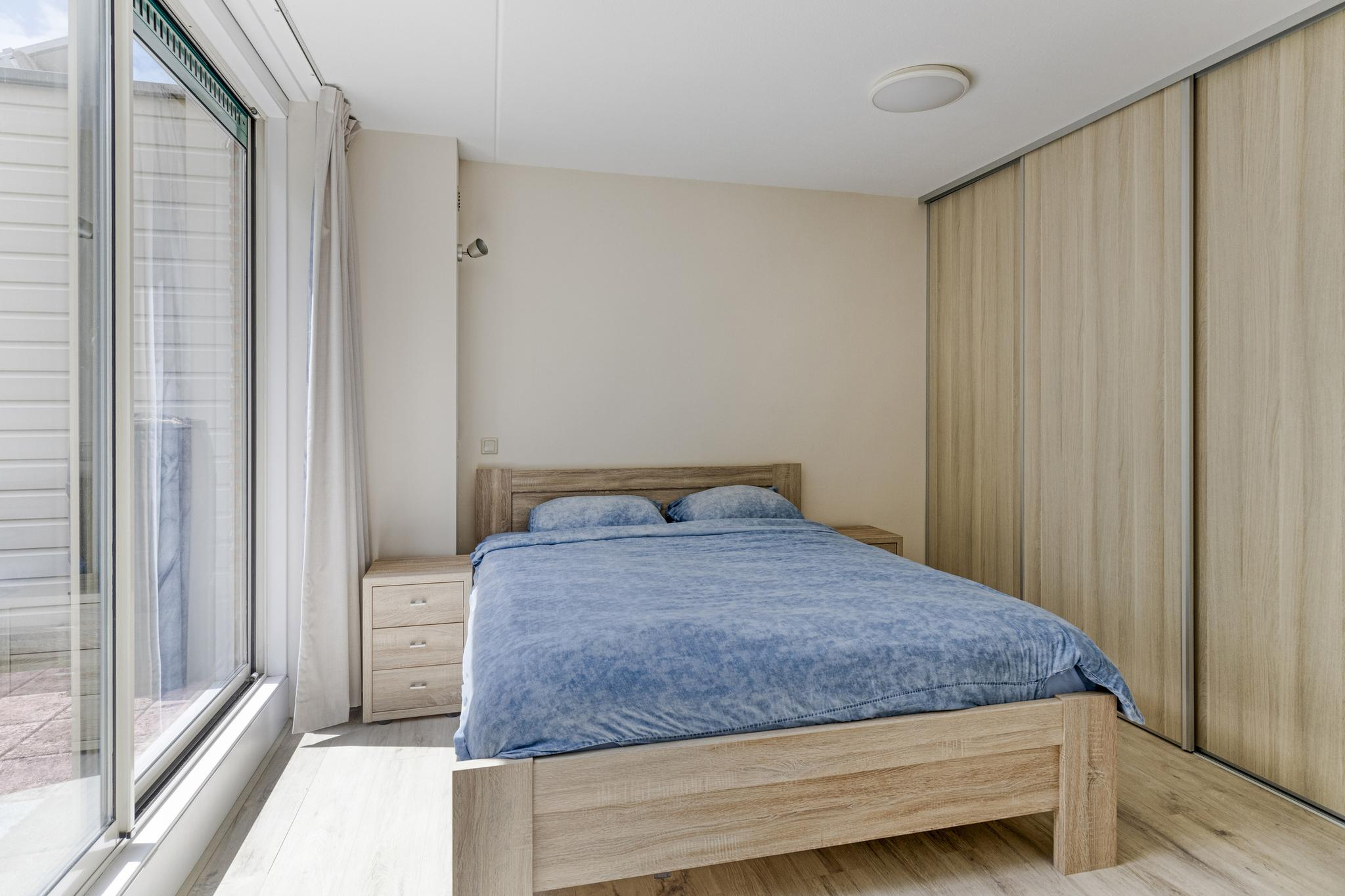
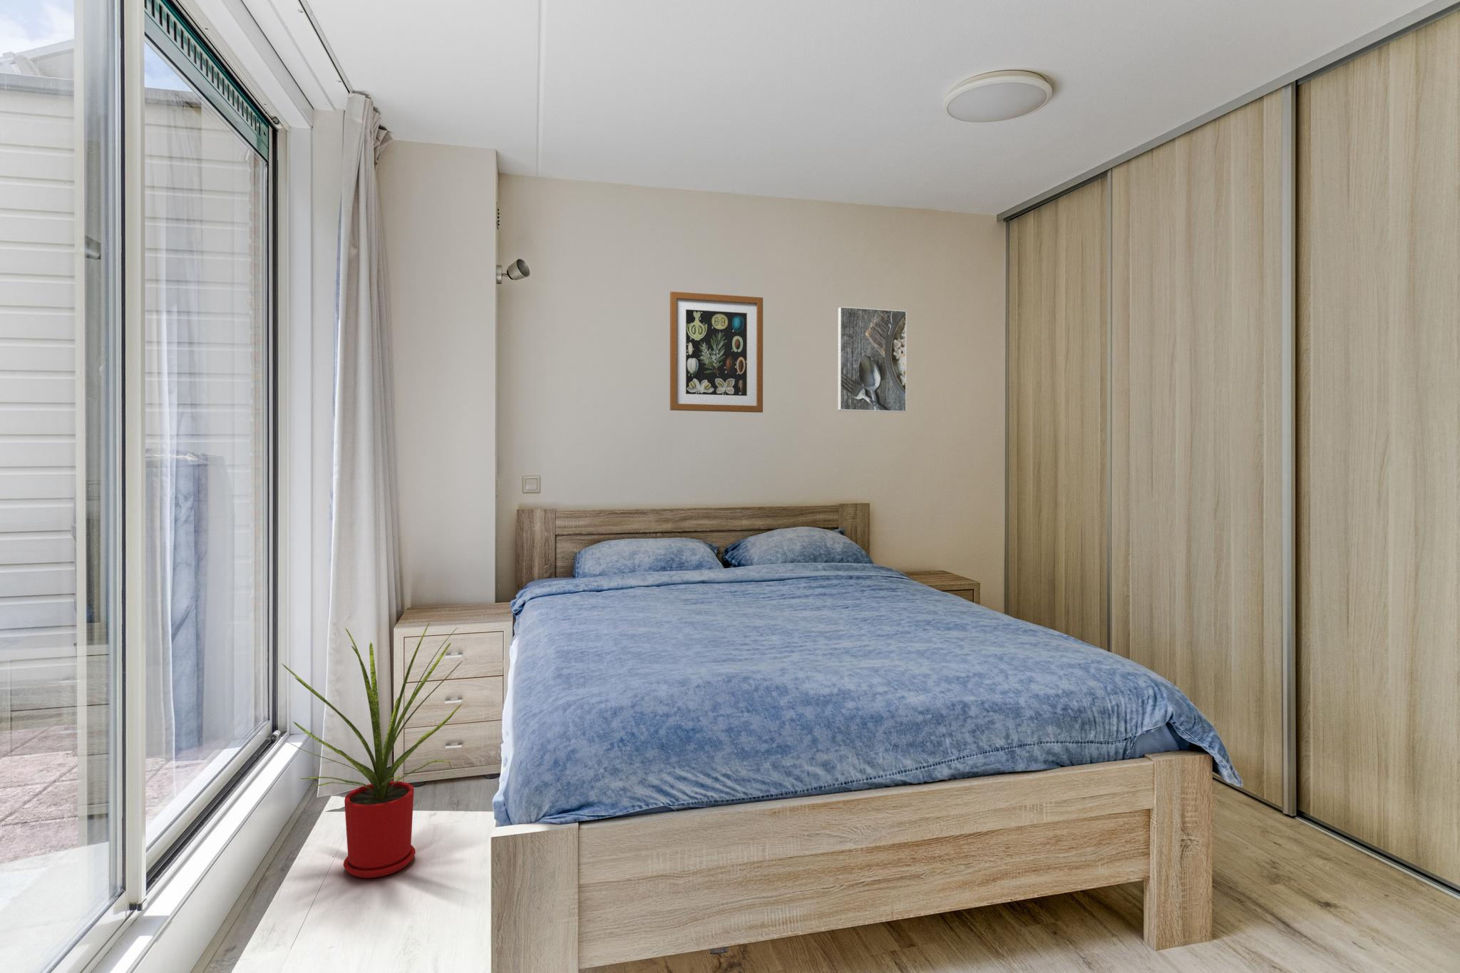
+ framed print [837,306,907,413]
+ wall art [670,291,763,414]
+ house plant [281,621,462,879]
